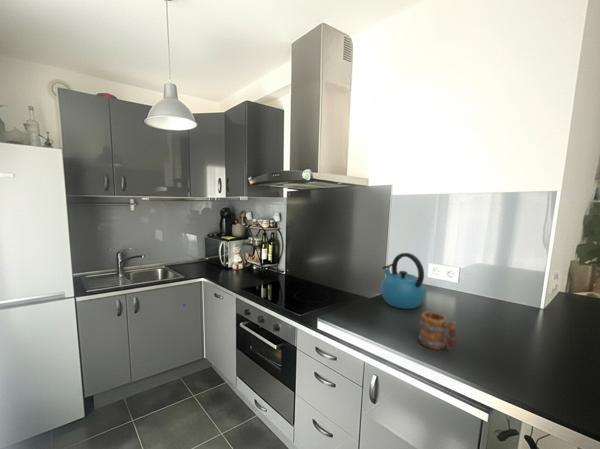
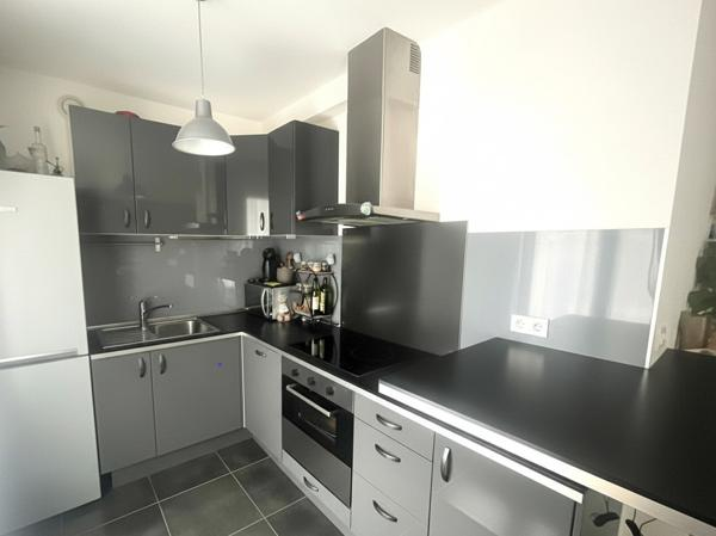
- kettle [380,252,425,310]
- mug [418,311,457,351]
